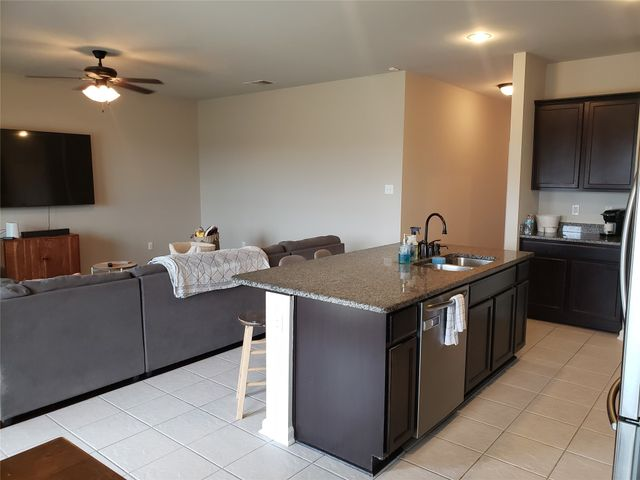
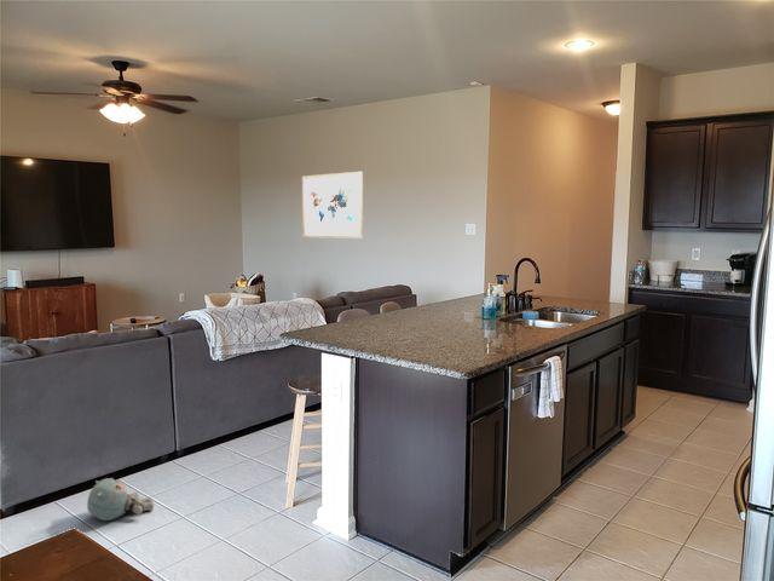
+ wall art [301,171,364,240]
+ plush toy [86,477,155,522]
